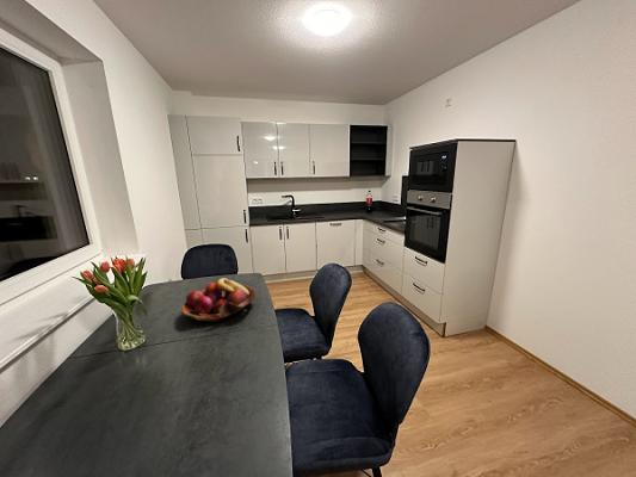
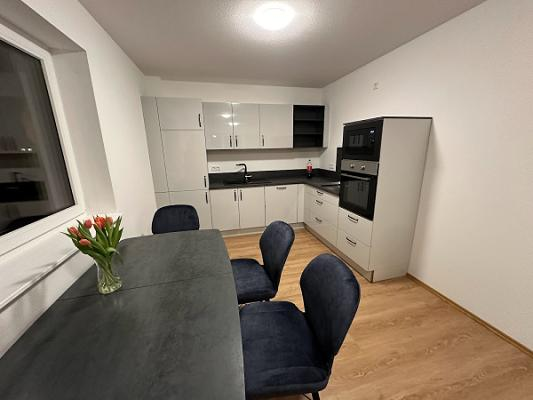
- fruit basket [181,277,257,323]
